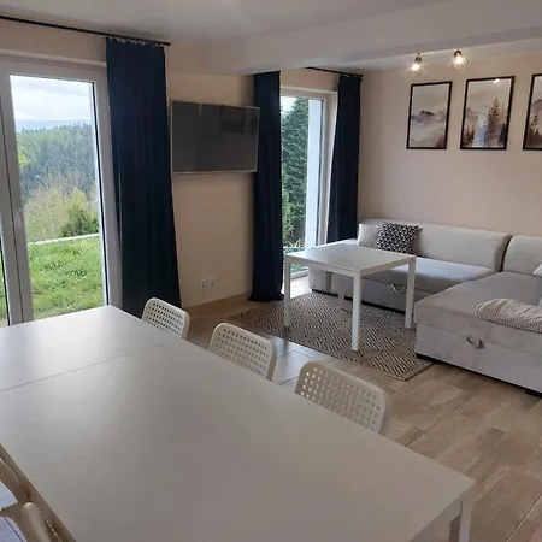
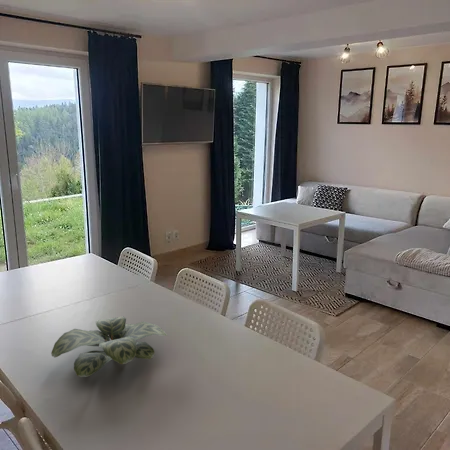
+ plant [50,315,168,378]
